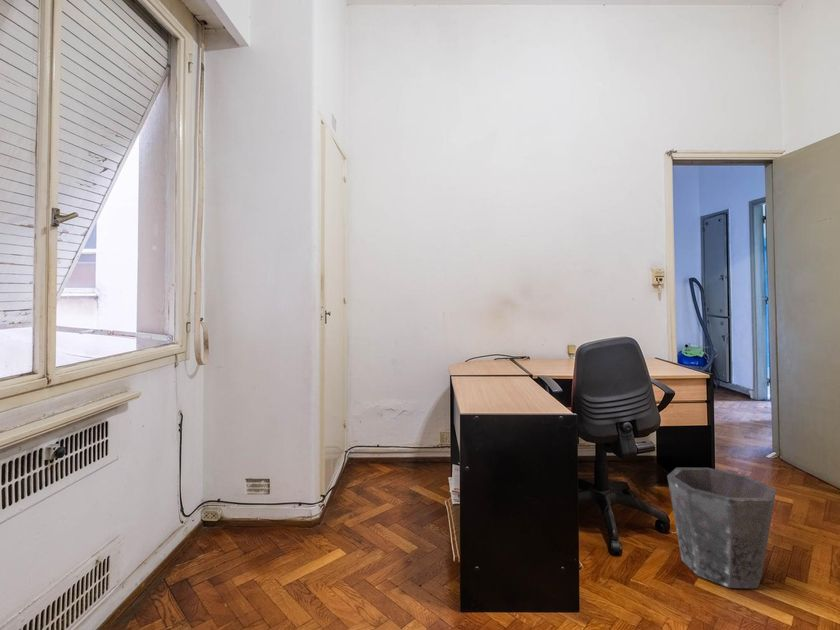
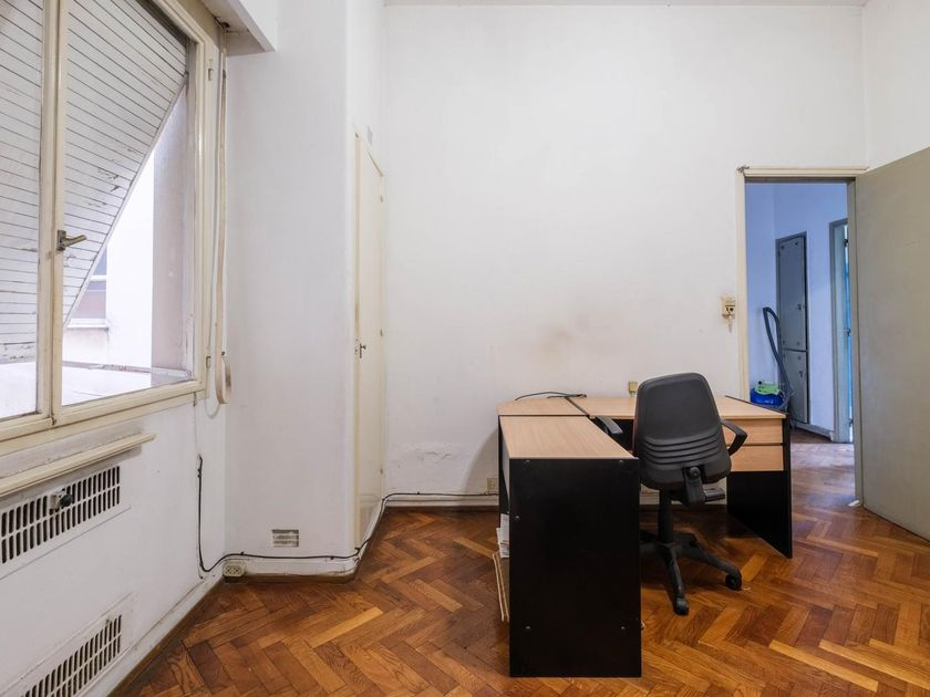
- waste bin [666,467,777,589]
